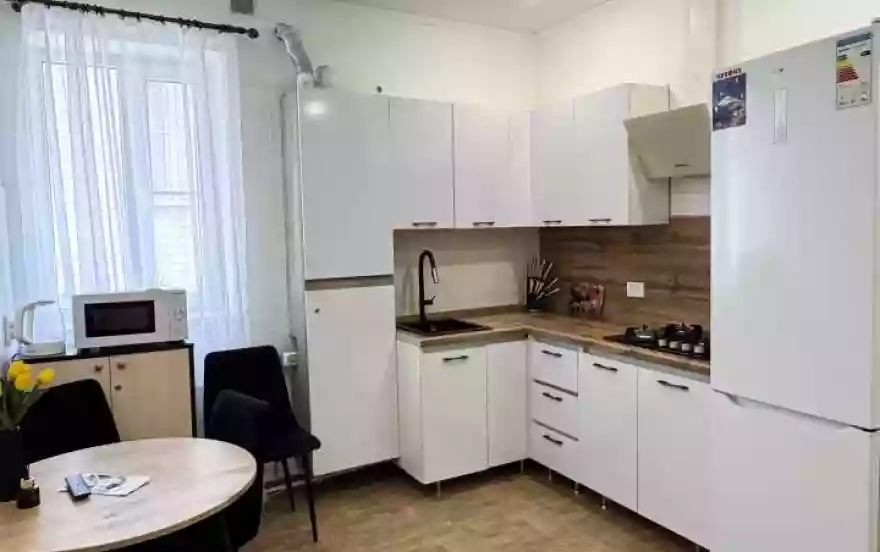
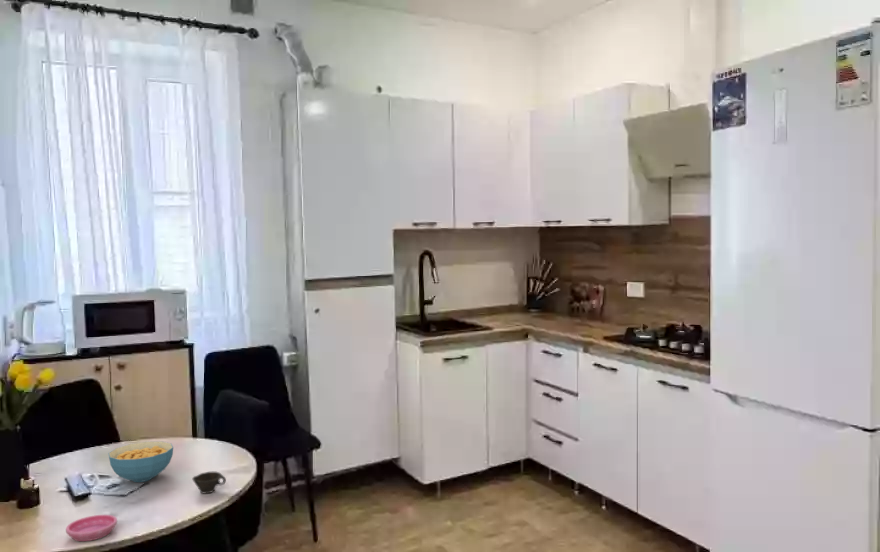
+ saucer [65,514,118,542]
+ cup [191,471,227,495]
+ cereal bowl [107,440,174,483]
